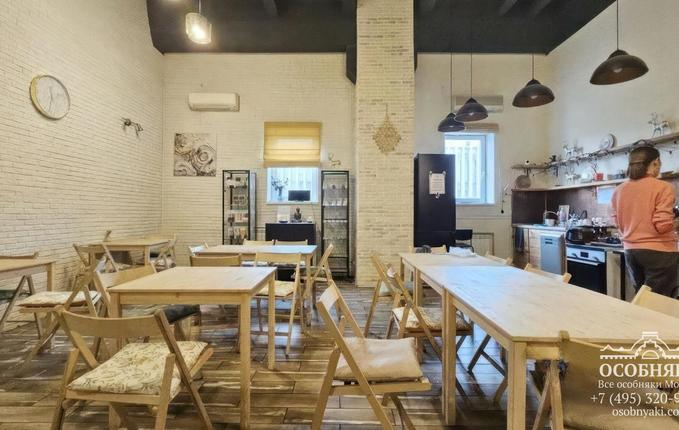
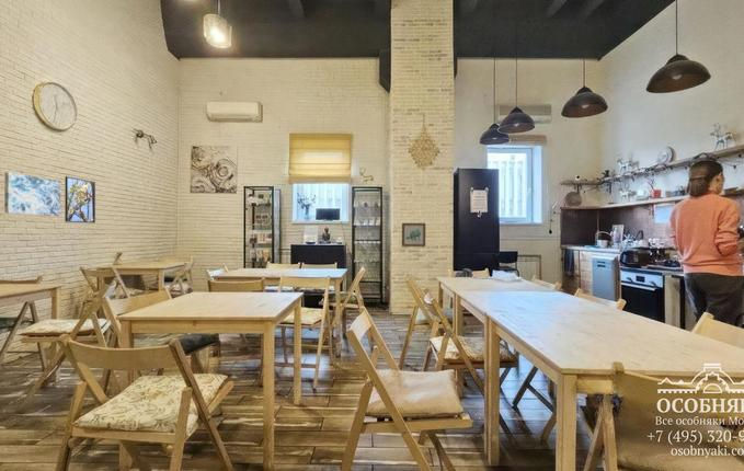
+ wall art [401,222,426,248]
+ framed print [64,175,96,225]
+ wall art [3,171,61,217]
